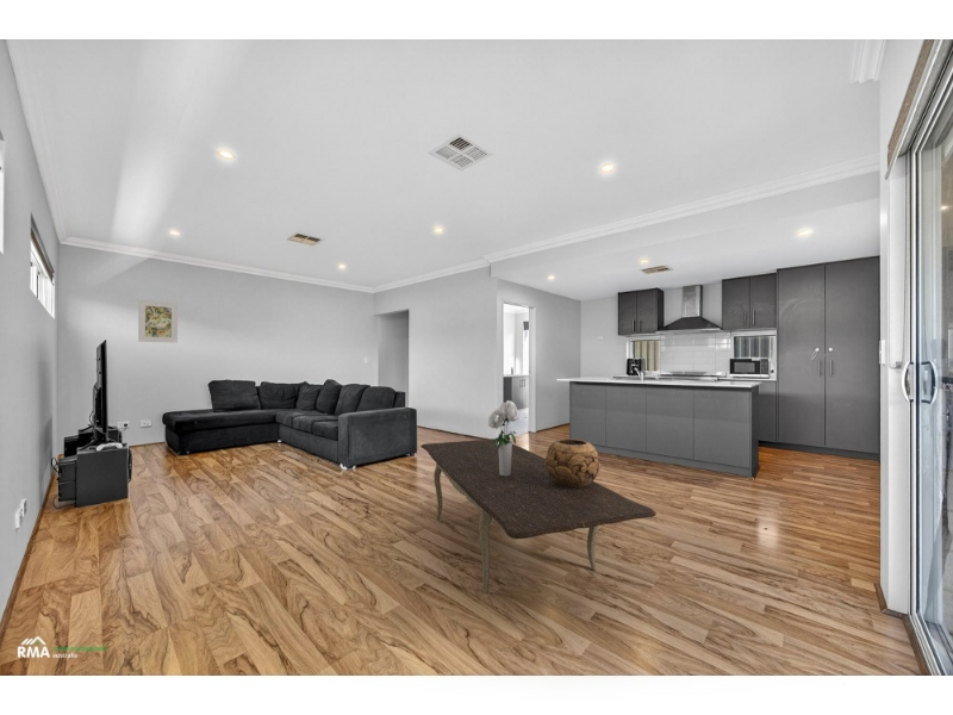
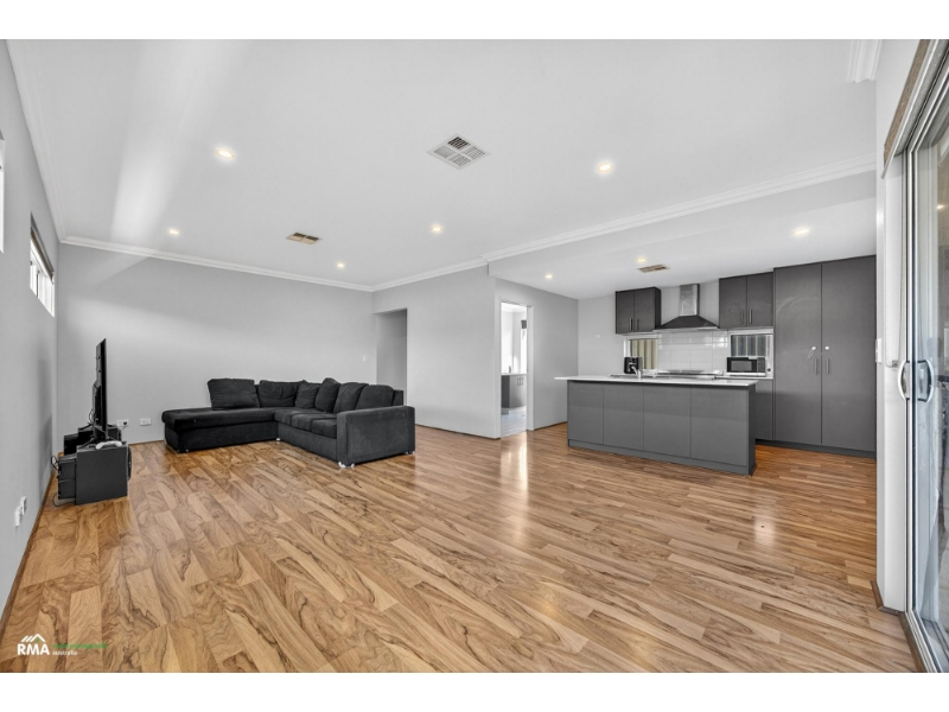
- decorative bowl [544,439,602,487]
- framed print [137,299,179,343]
- dining table [419,437,658,595]
- bouquet [487,399,521,475]
